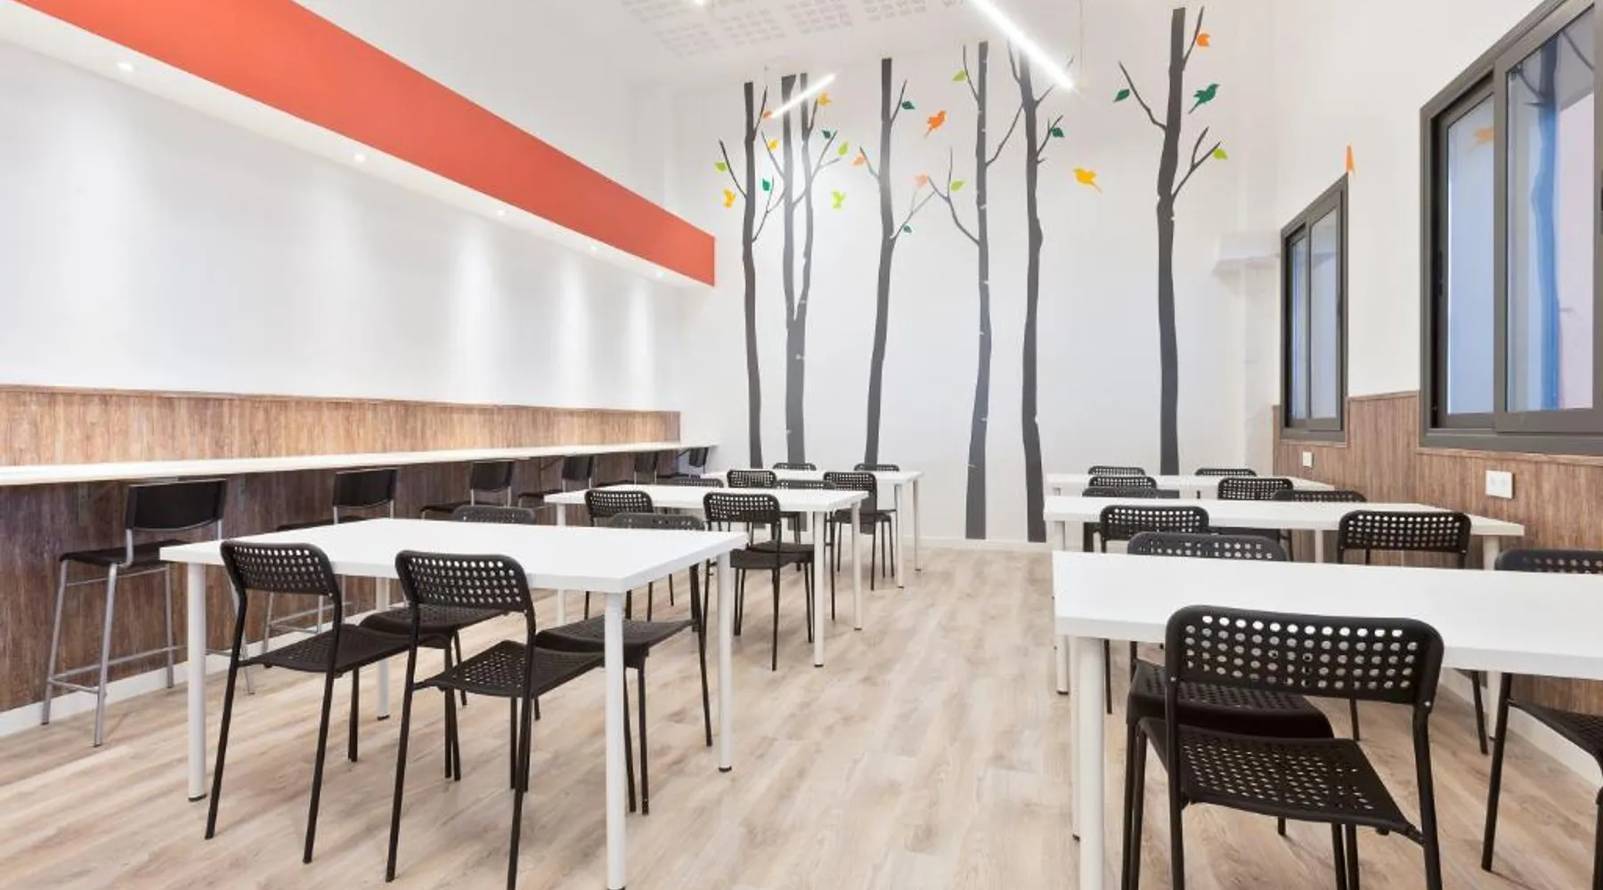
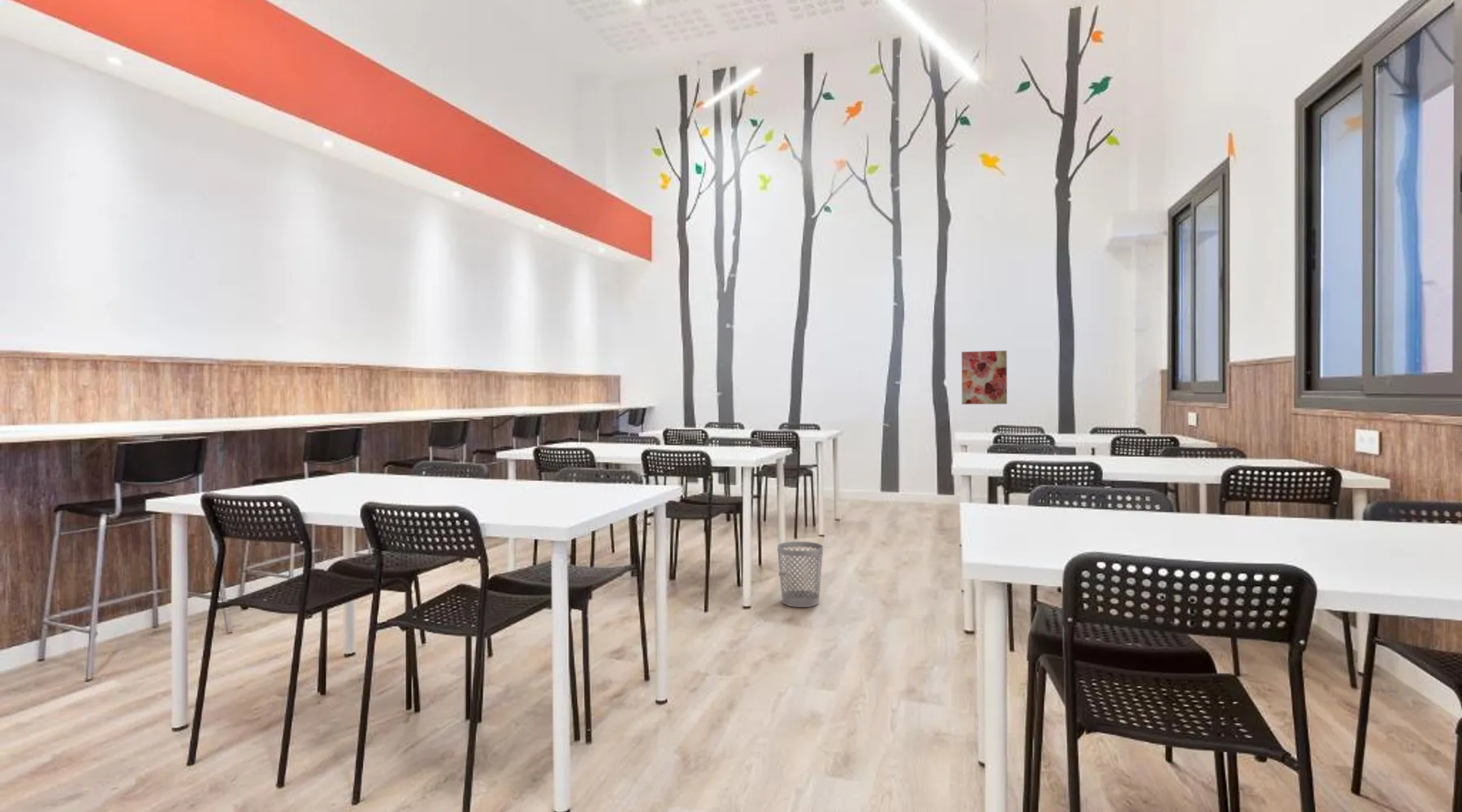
+ wastebasket [776,541,824,608]
+ wall art [961,350,1008,405]
